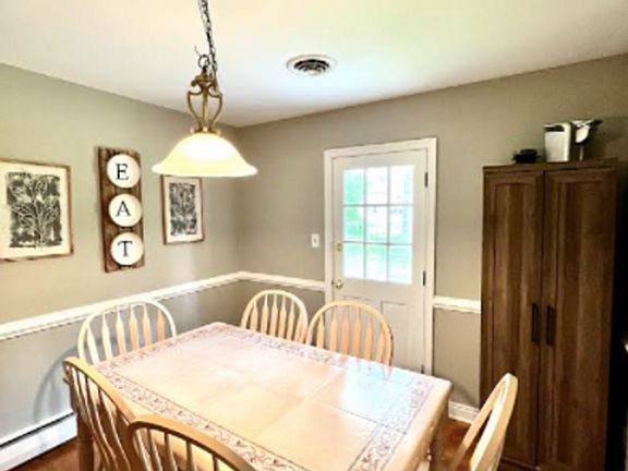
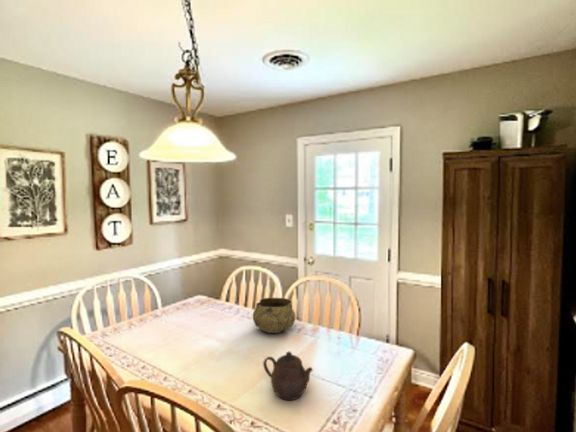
+ teapot [262,351,314,401]
+ decorative bowl [252,297,296,334]
